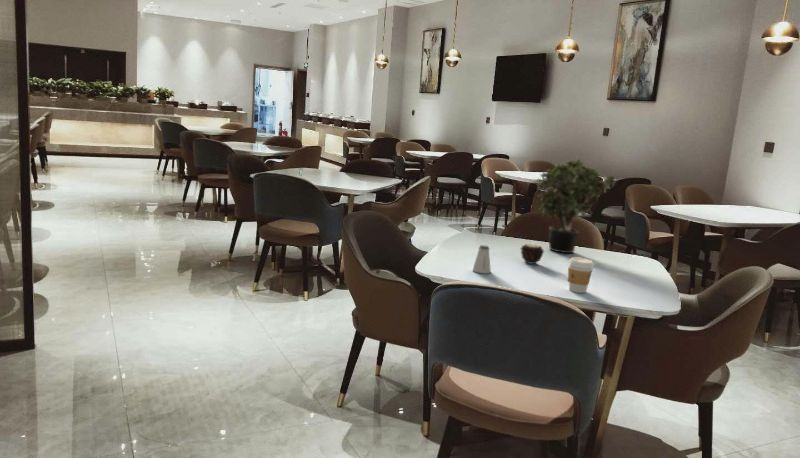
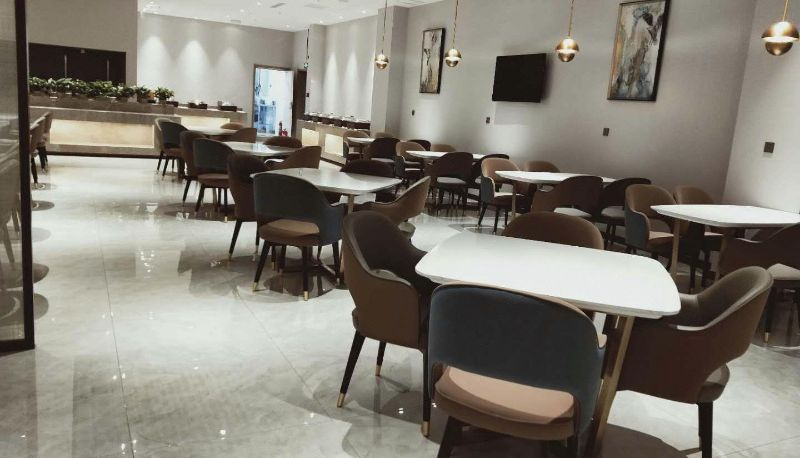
- candle [519,241,545,265]
- potted plant [535,158,617,254]
- coffee cup [567,256,595,294]
- saltshaker [472,244,492,274]
